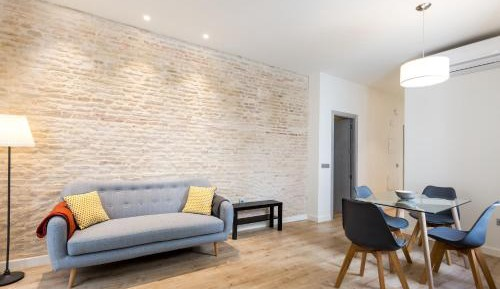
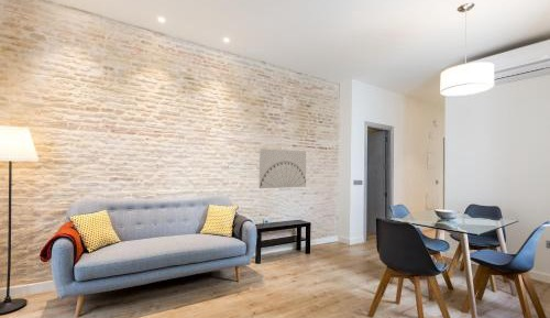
+ wall art [258,147,307,189]
